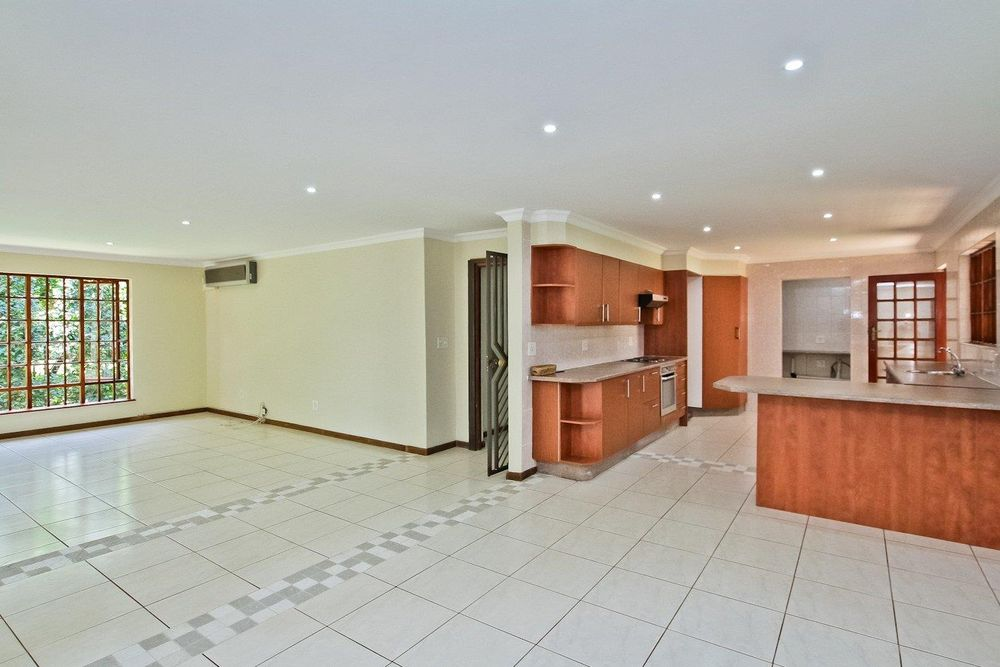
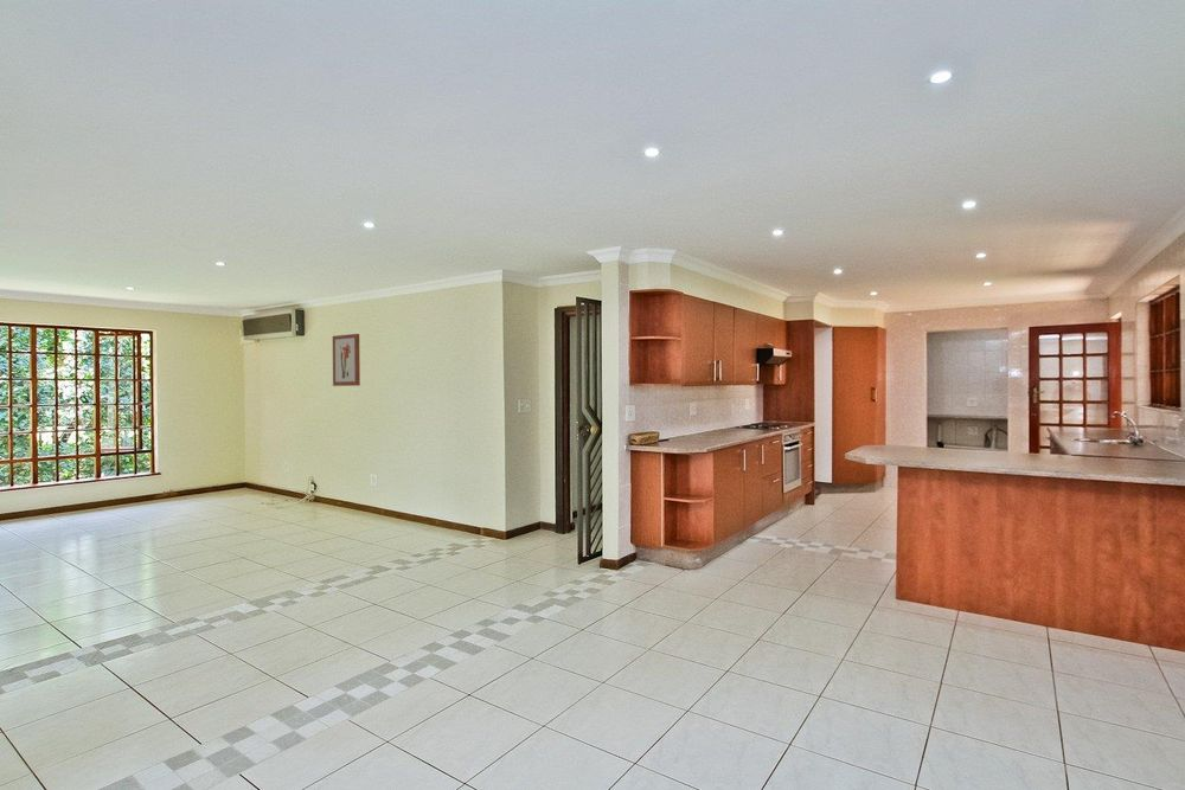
+ wall art [332,333,361,387]
